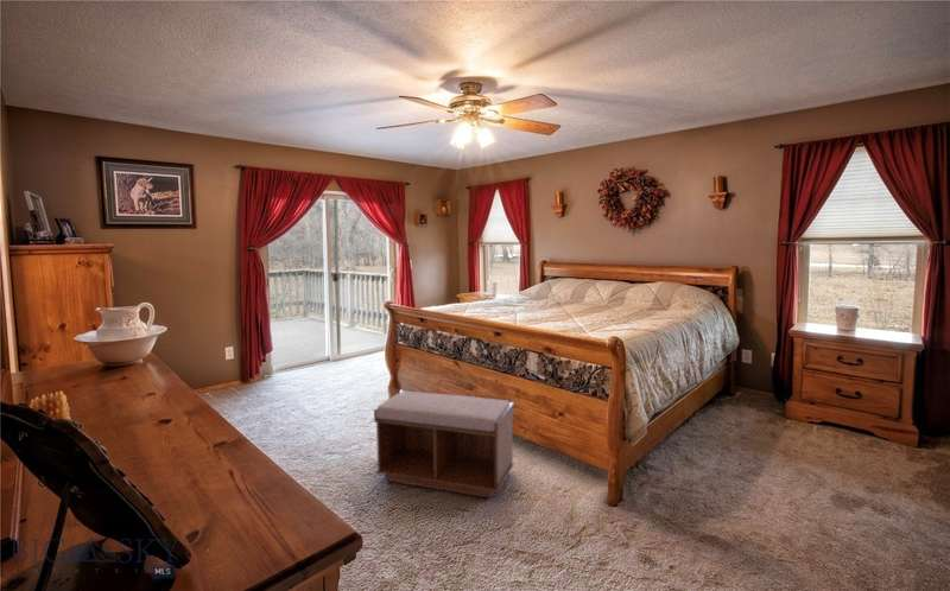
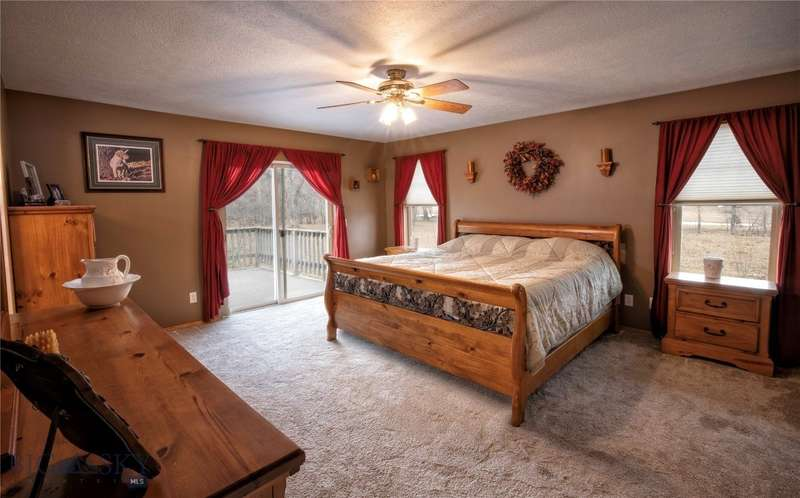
- bench [373,390,515,500]
